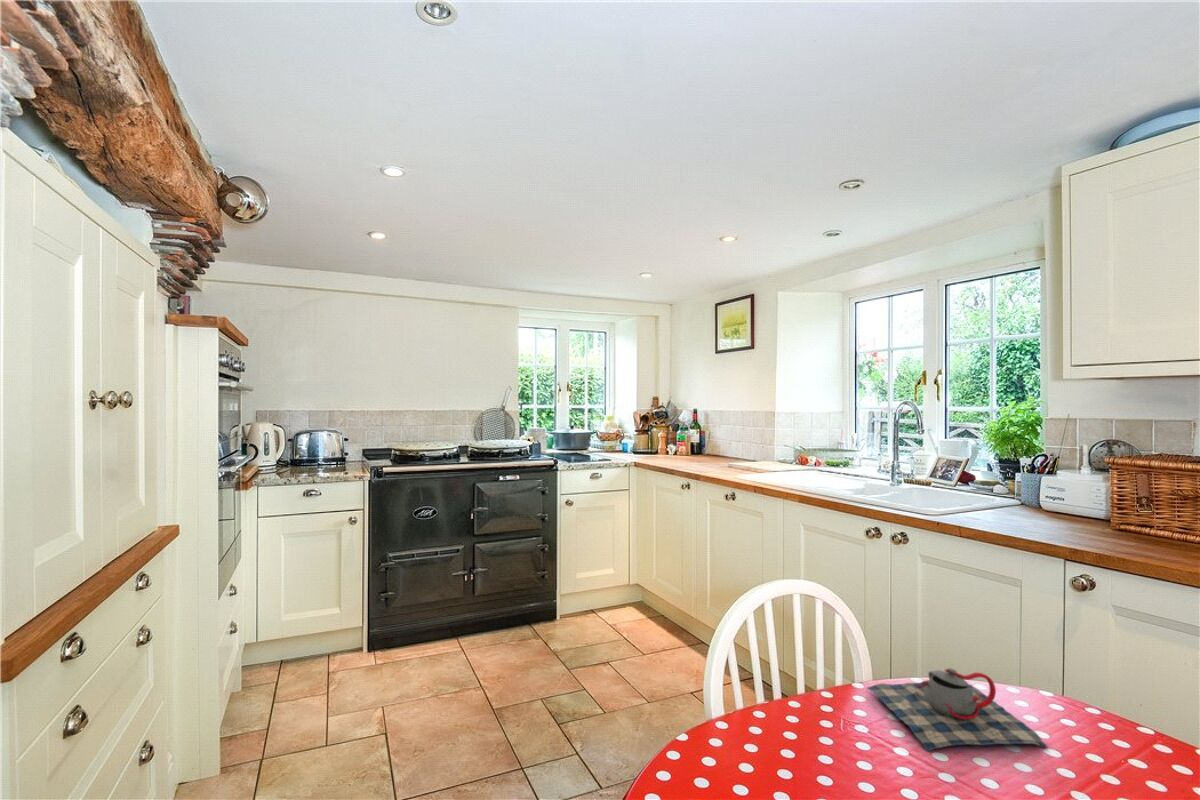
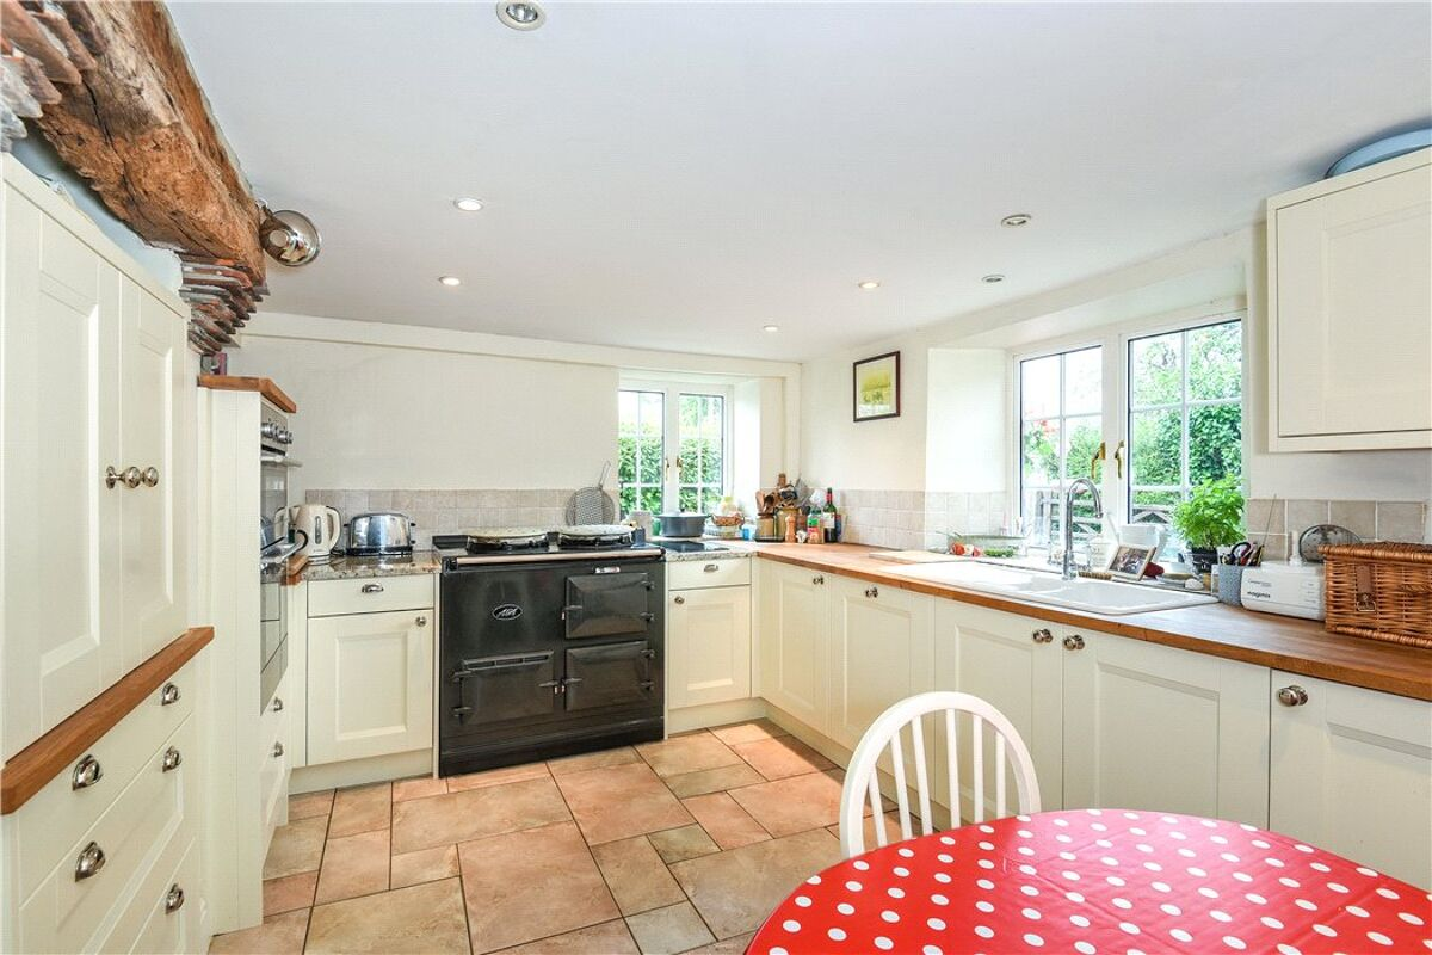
- teapot [866,667,1049,752]
